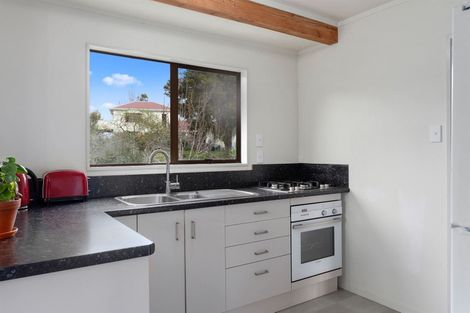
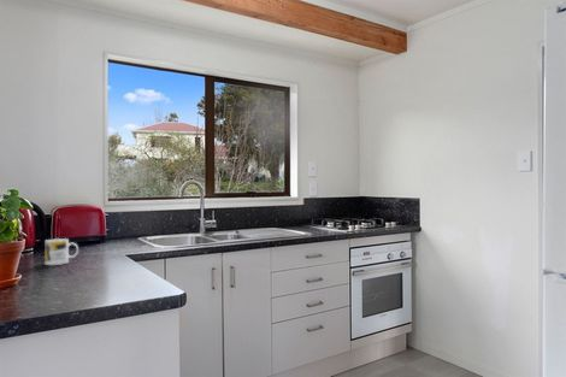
+ mug [43,237,79,266]
